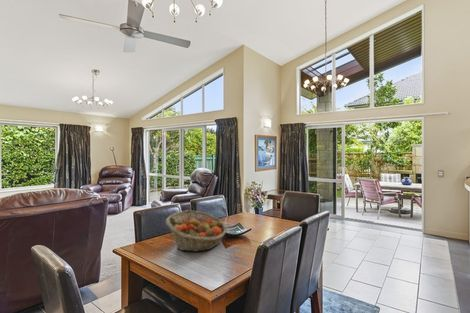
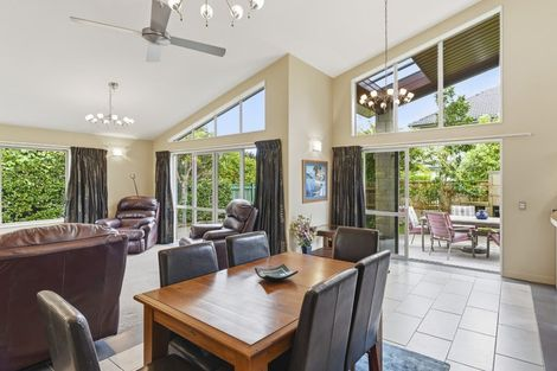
- fruit basket [165,209,228,253]
